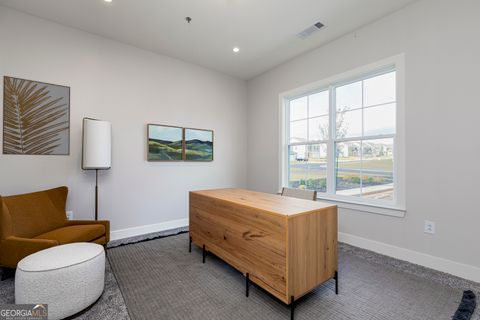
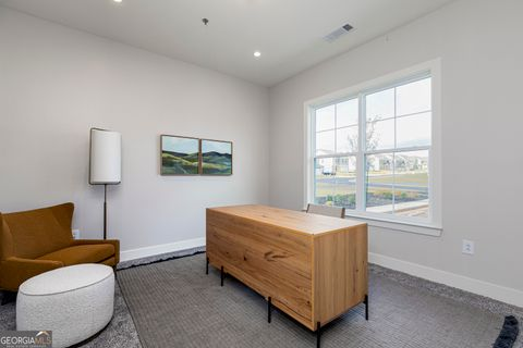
- wall art [1,75,71,156]
